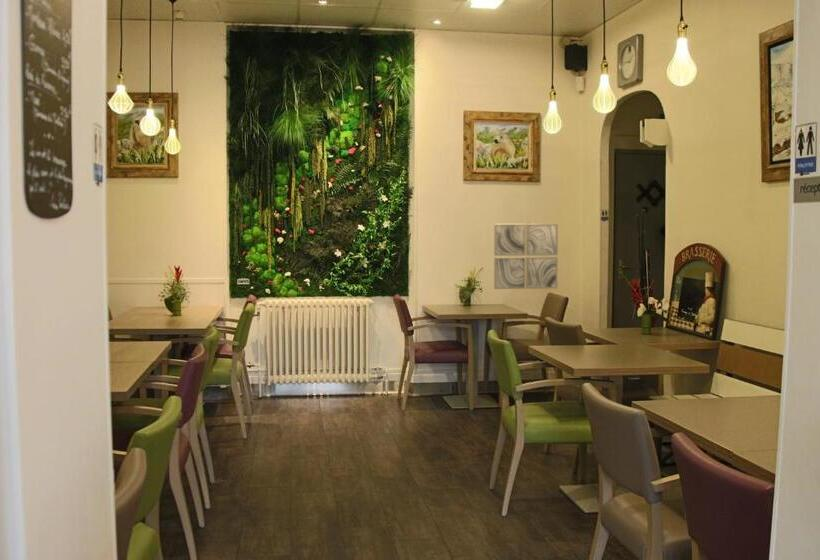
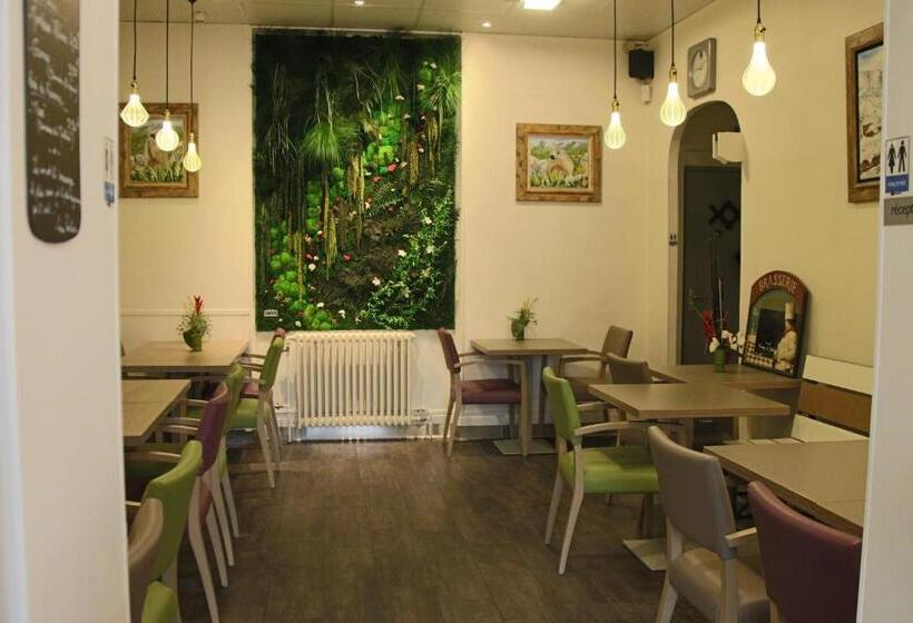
- wall art [493,223,559,290]
